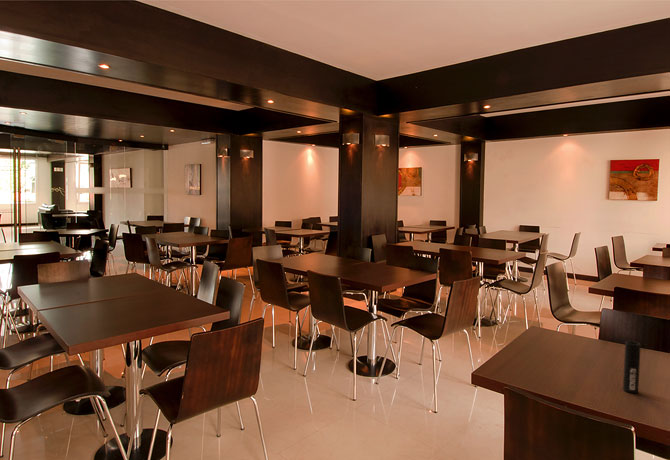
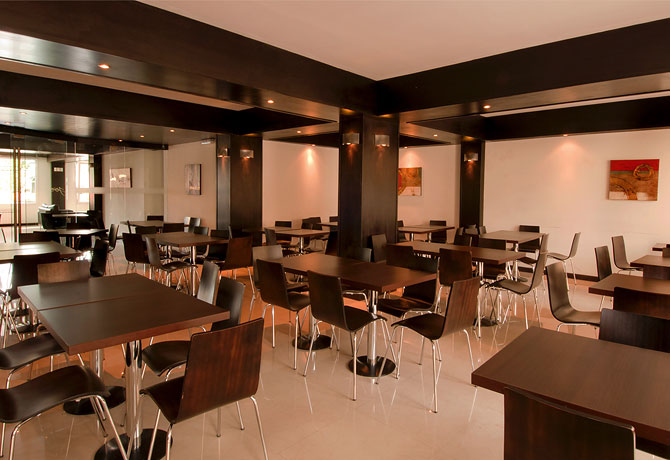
- cup [622,340,642,394]
